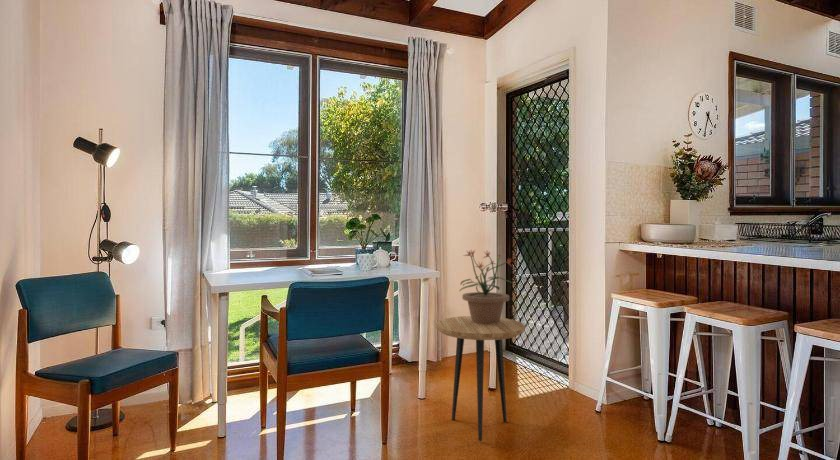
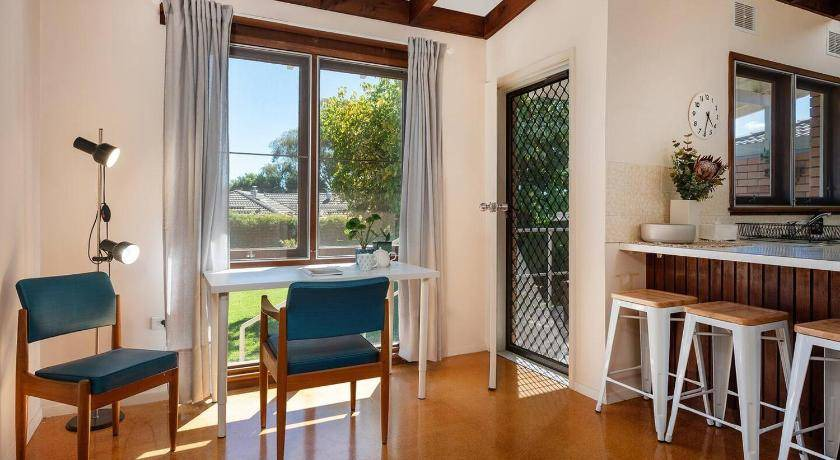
- side table [435,315,526,442]
- potted plant [458,249,518,325]
